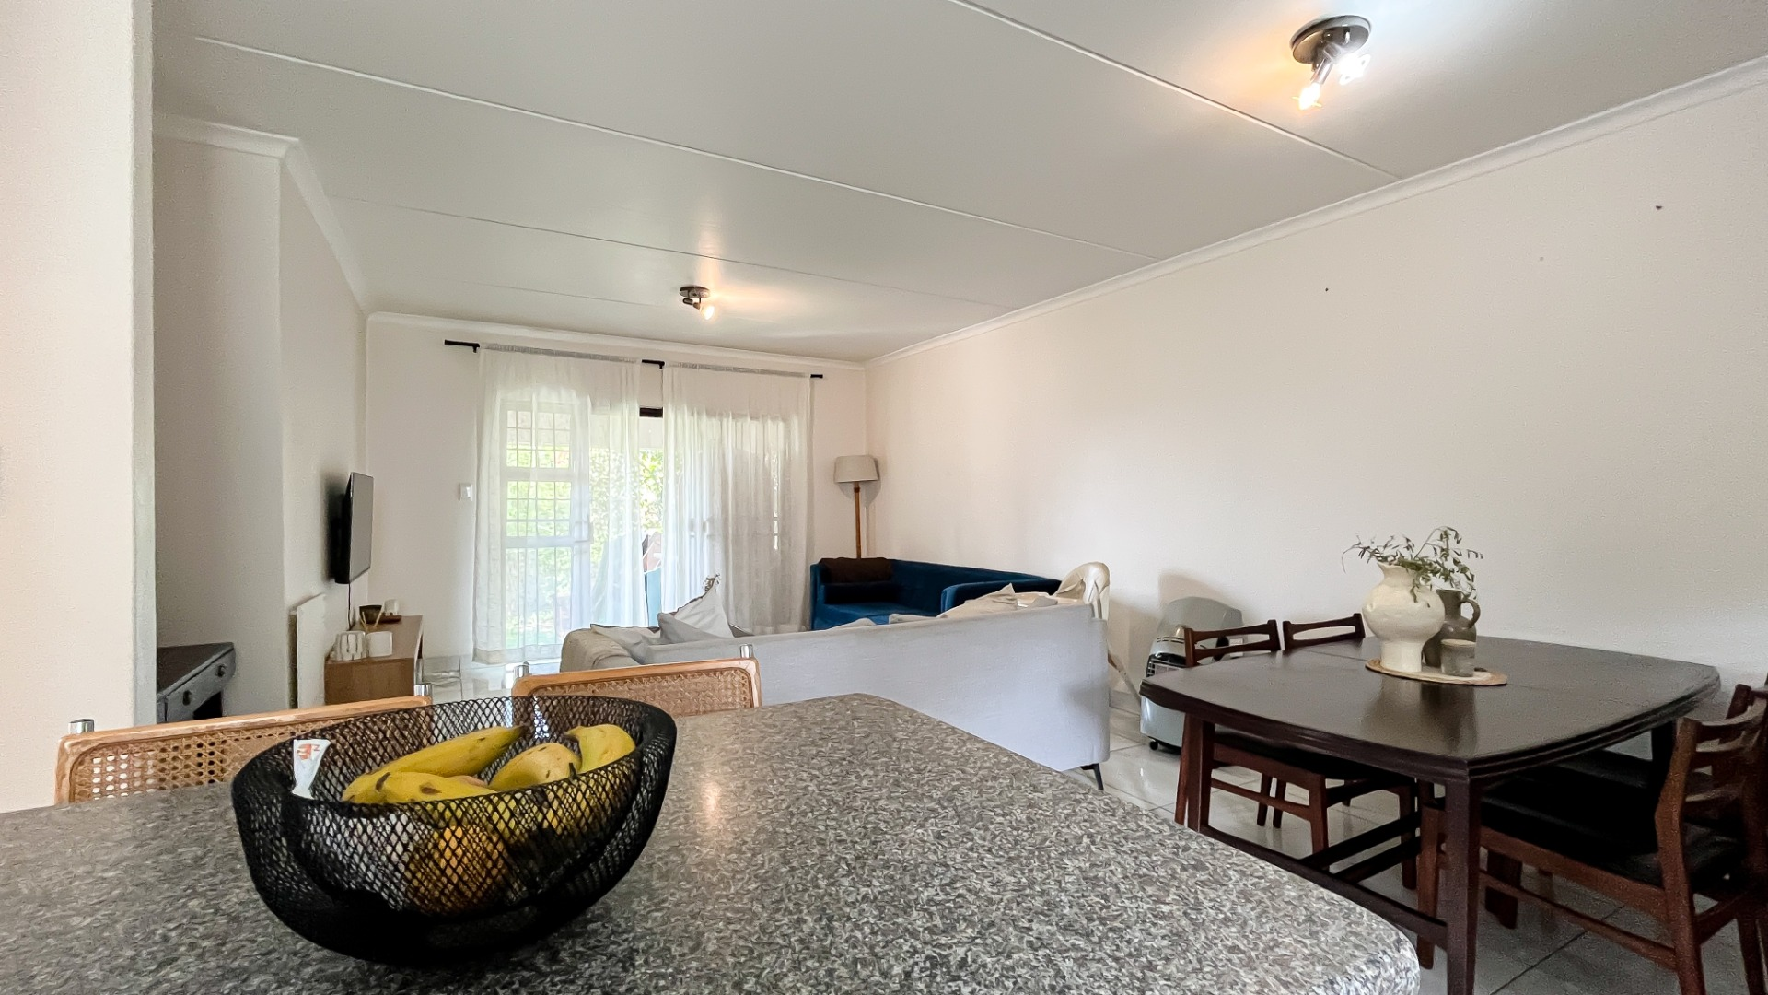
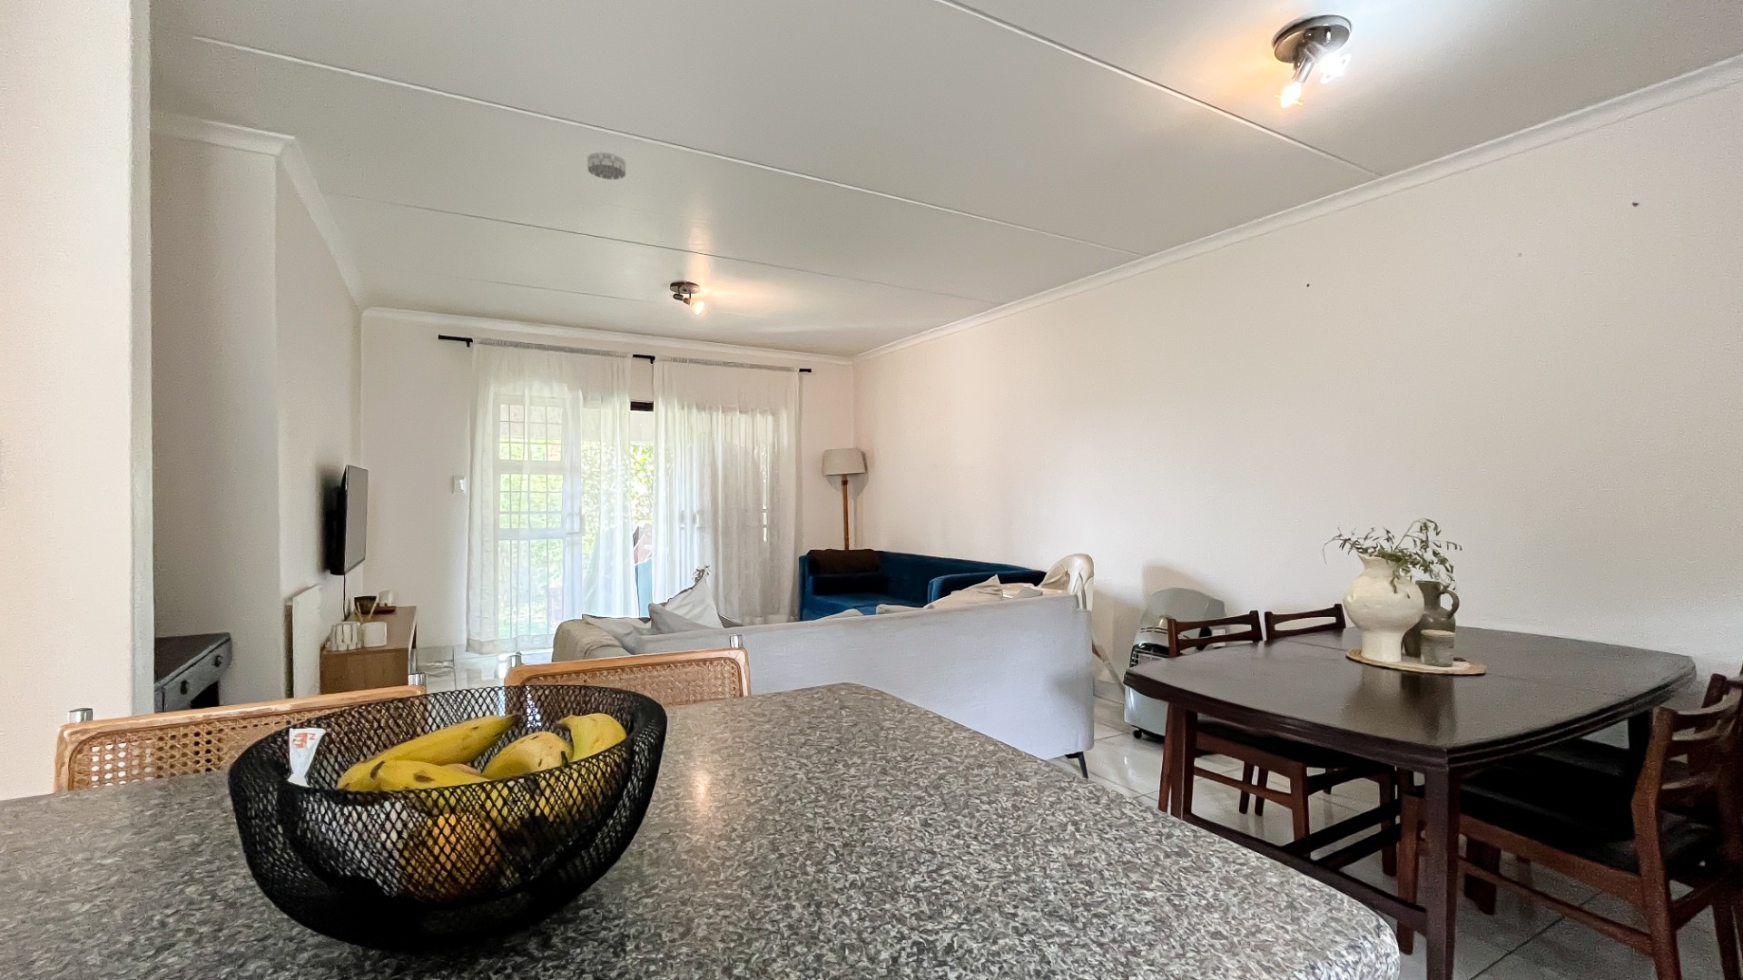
+ smoke detector [587,151,626,181]
